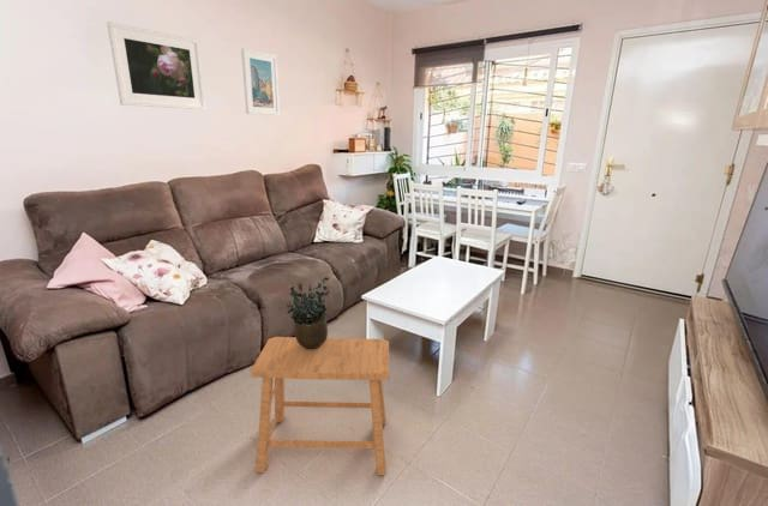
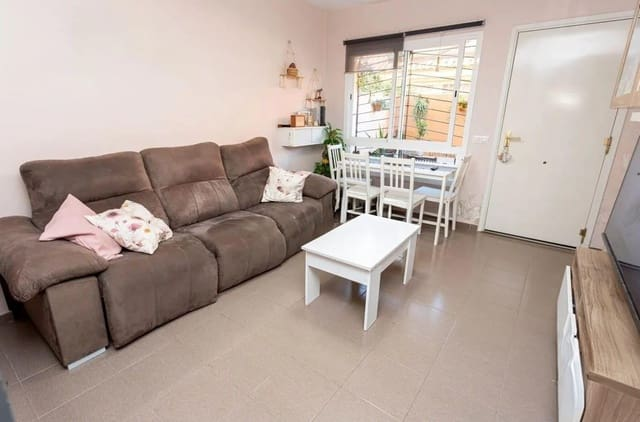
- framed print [240,47,281,116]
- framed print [106,20,208,112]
- potted plant [286,276,330,349]
- stool [250,336,390,476]
